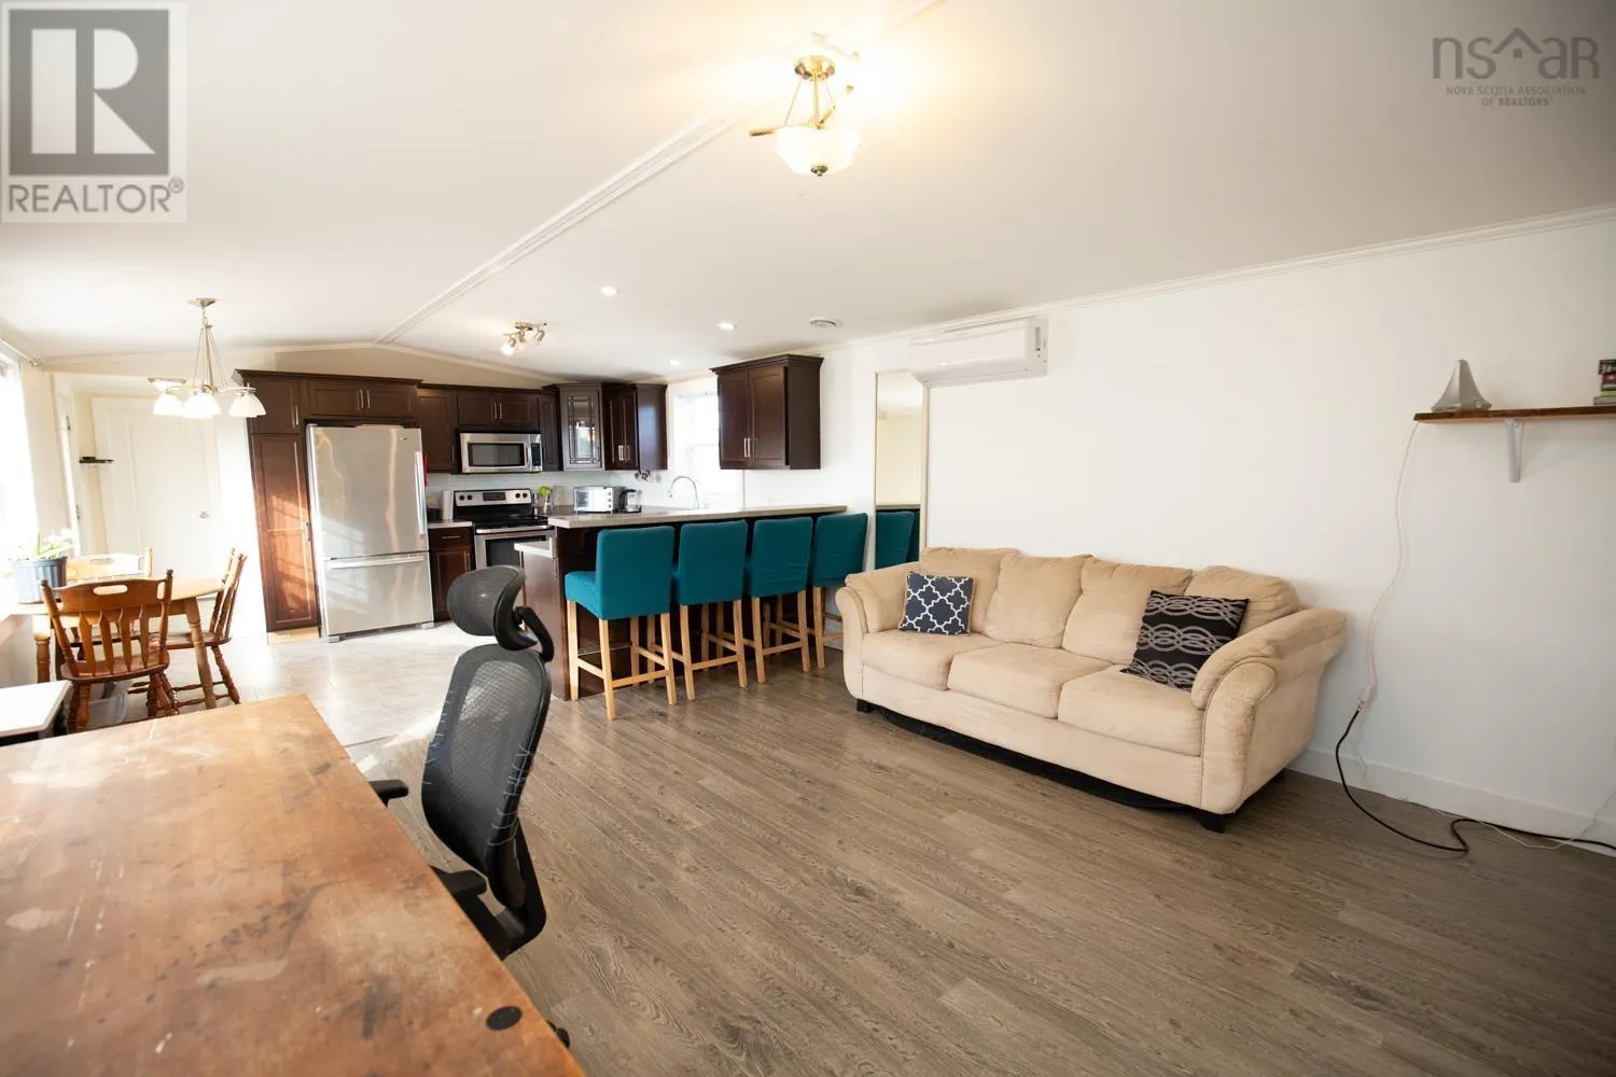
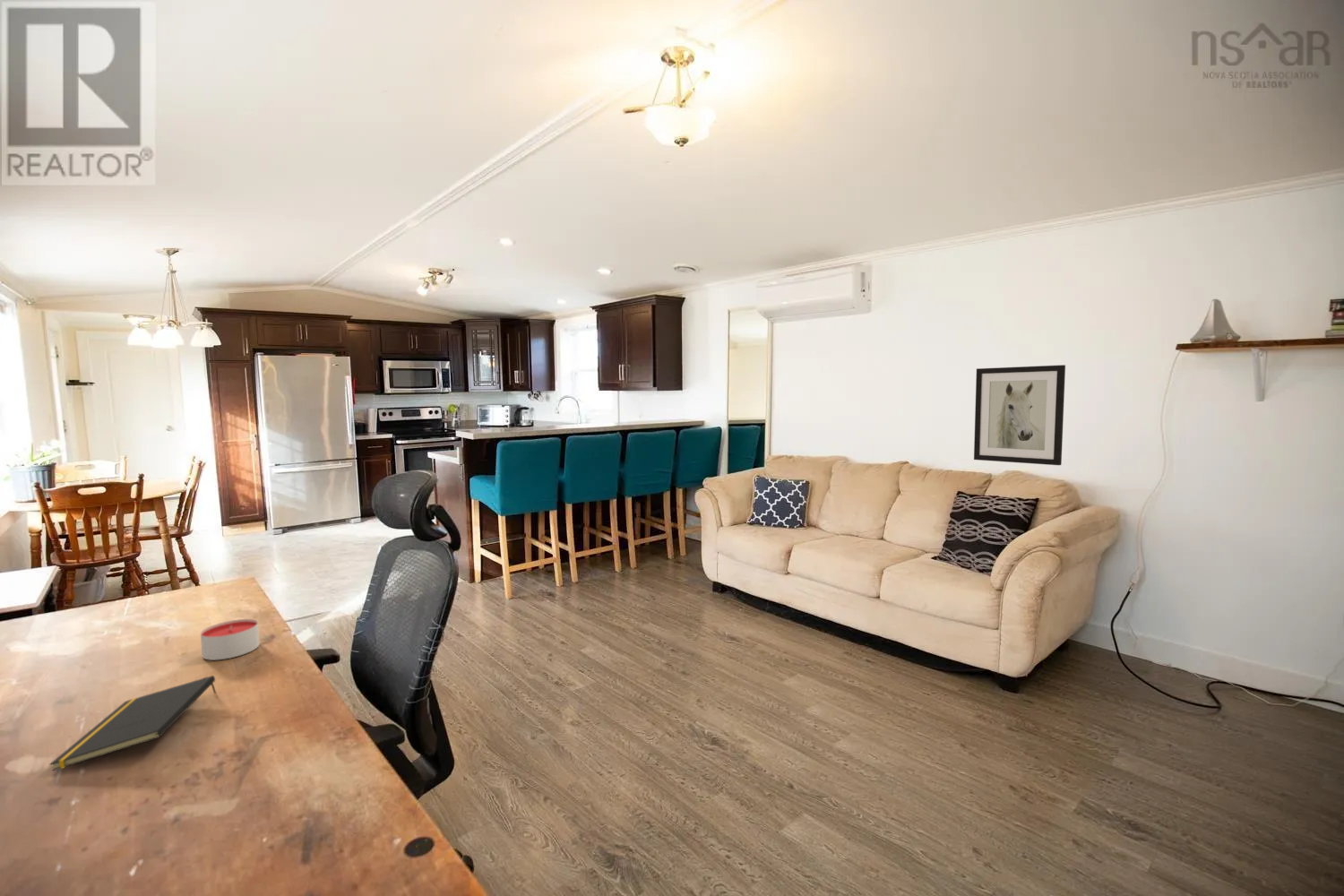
+ notepad [48,675,217,772]
+ candle [200,618,261,661]
+ wall art [973,364,1066,466]
